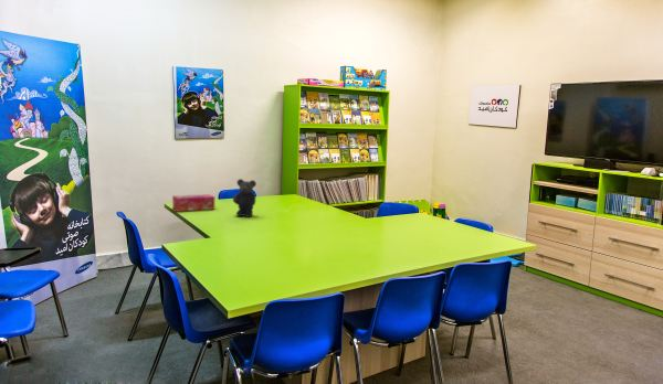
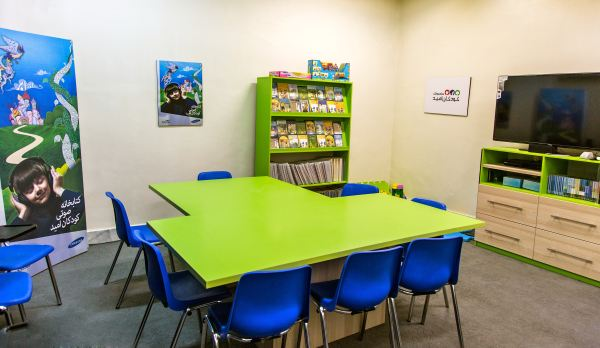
- bear [232,178,257,217]
- tissue box [171,193,215,213]
